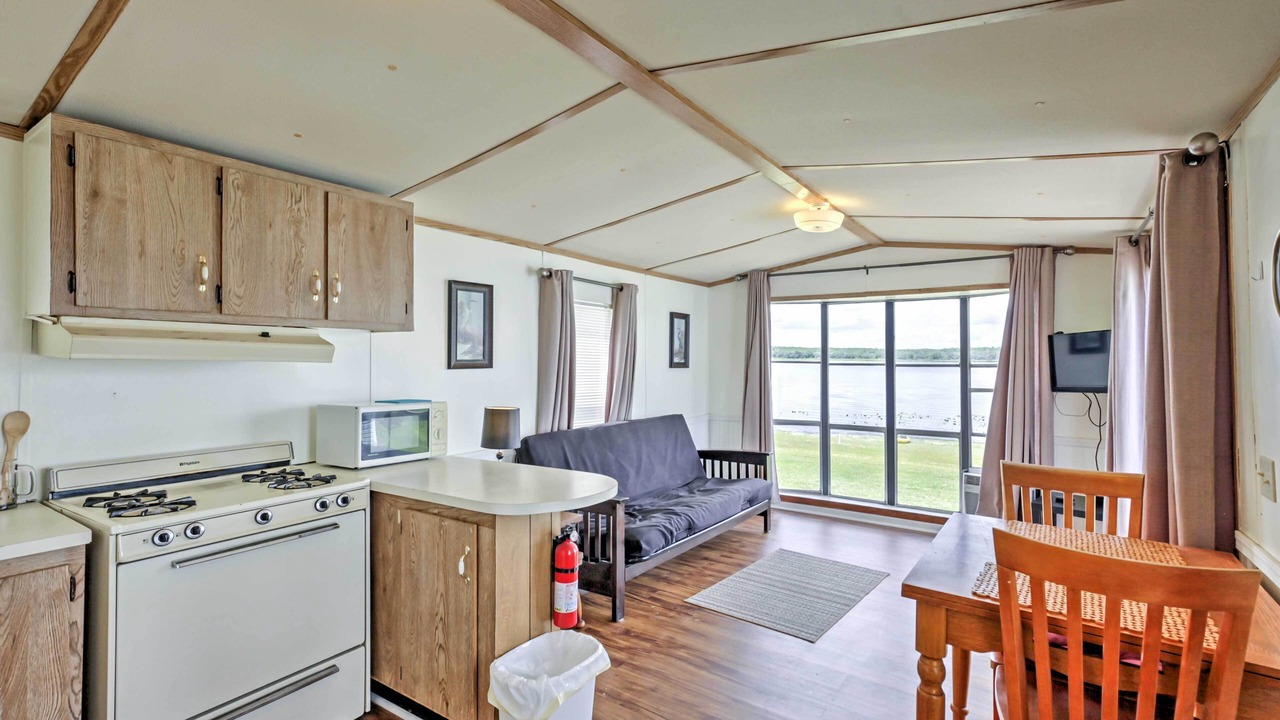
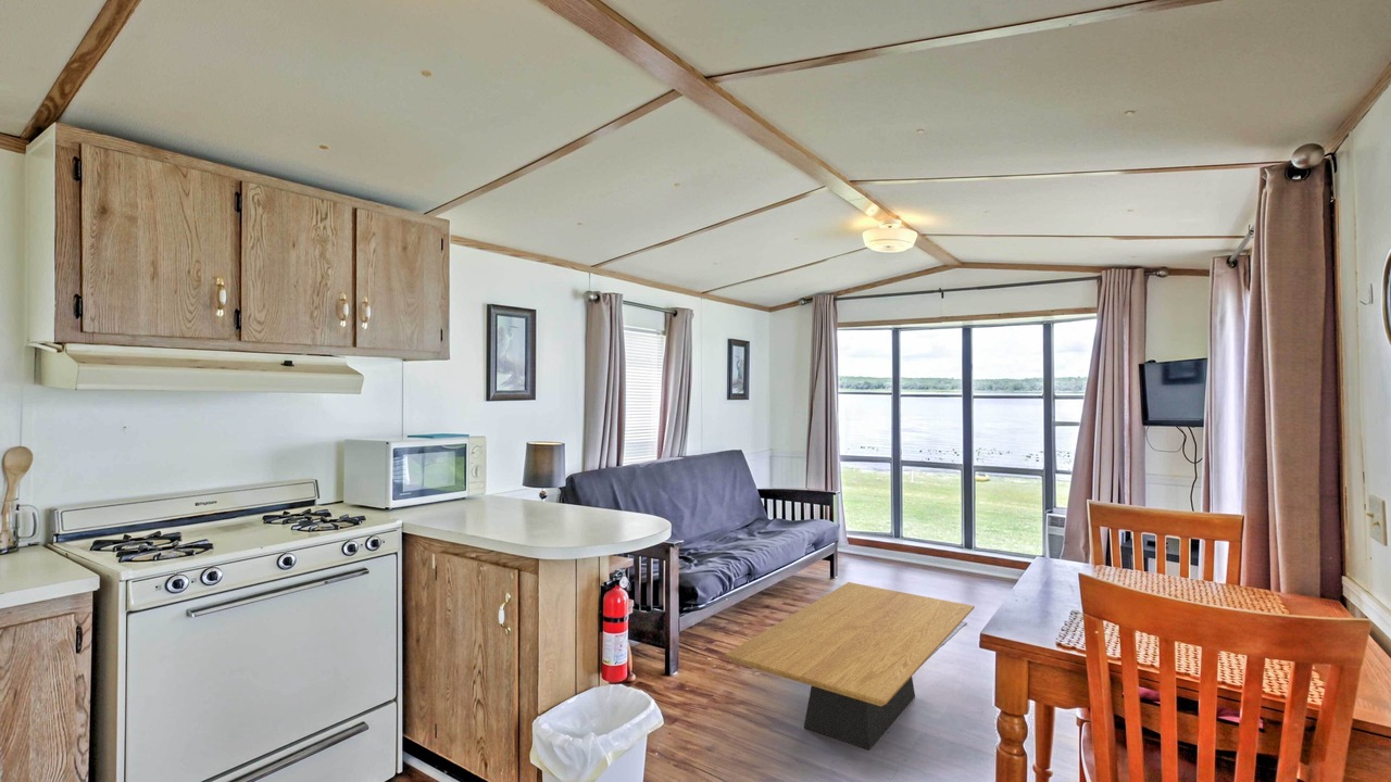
+ coffee table [725,581,976,752]
